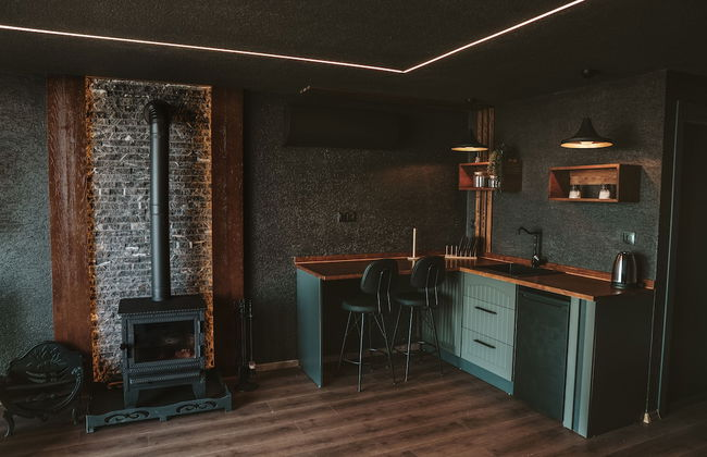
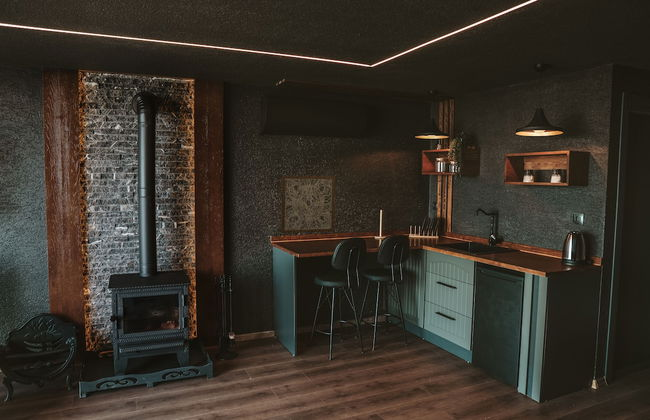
+ wall art [280,174,336,234]
